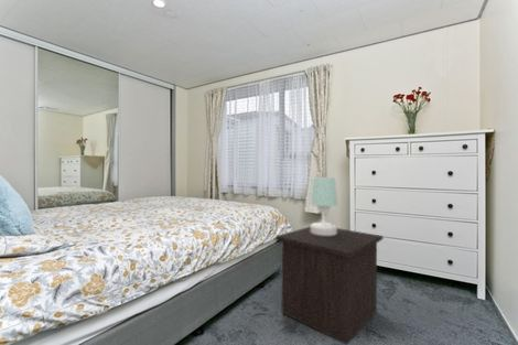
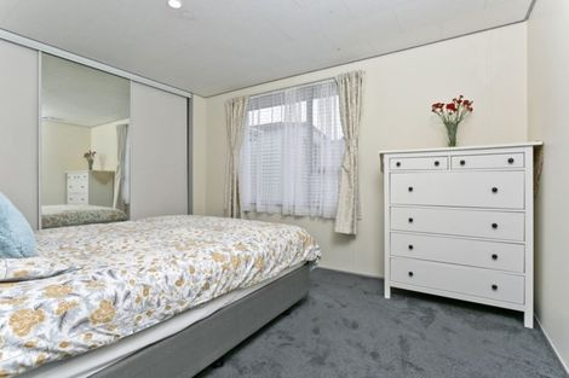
- nightstand [274,225,385,345]
- table lamp [310,176,338,236]
